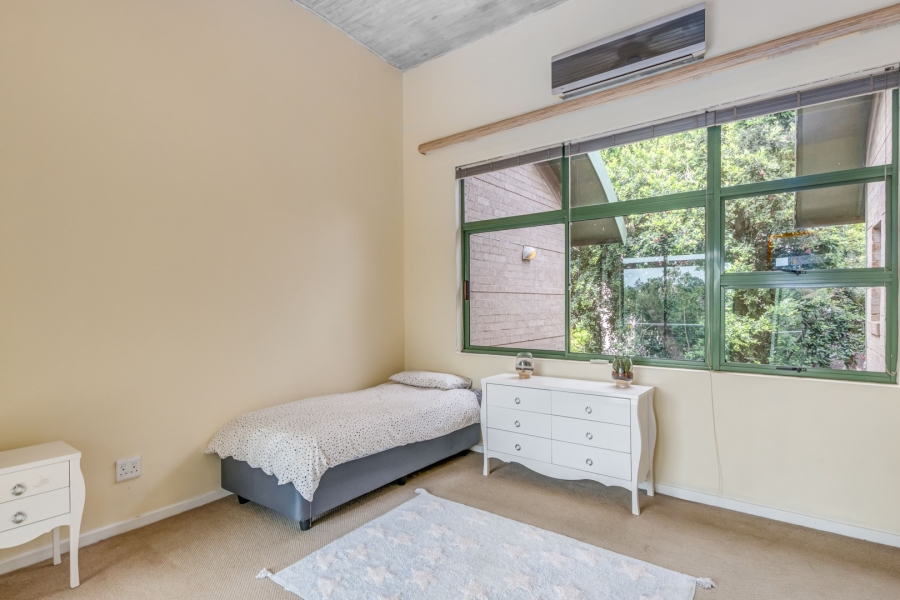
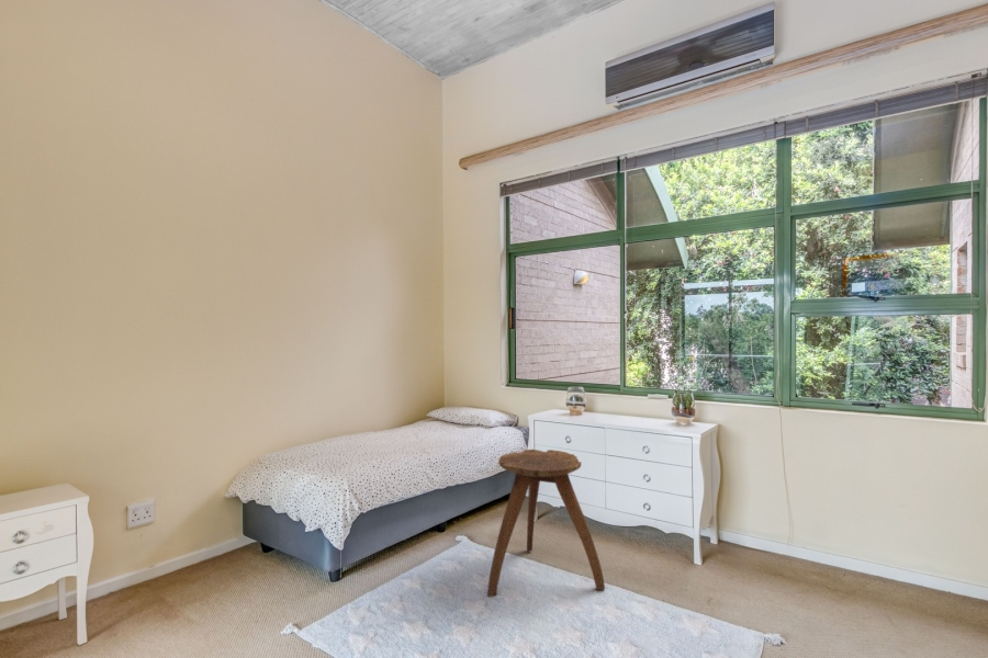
+ stool [486,449,606,598]
